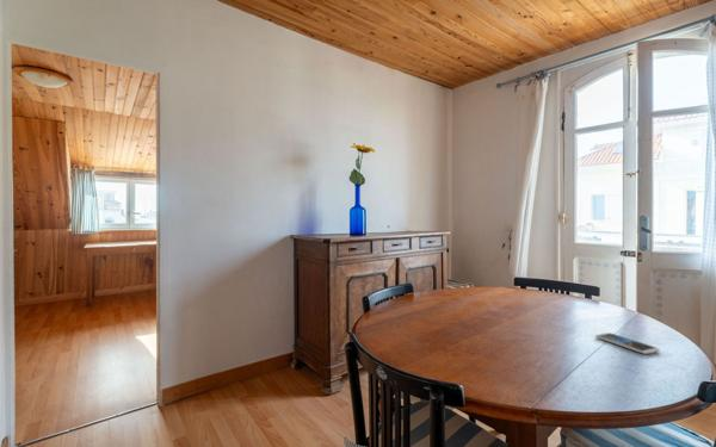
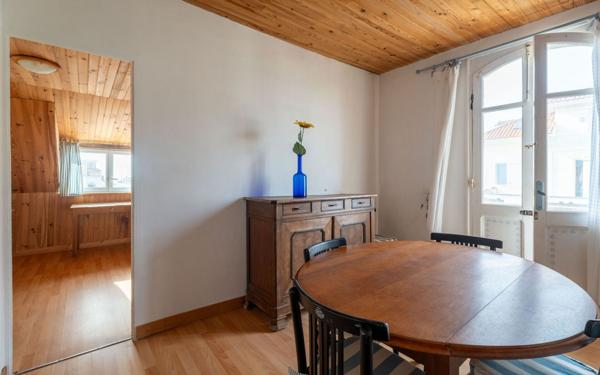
- smartphone [594,331,661,355]
